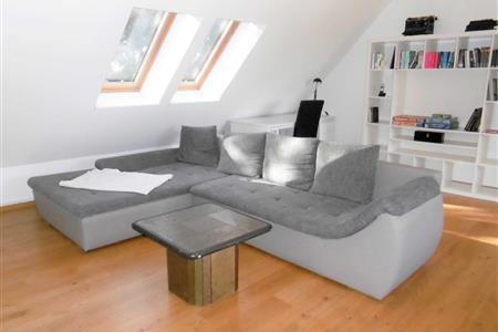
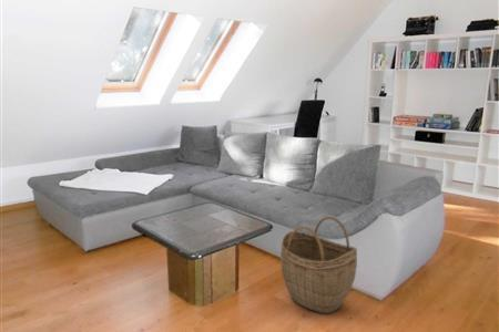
+ woven basket [279,216,358,314]
